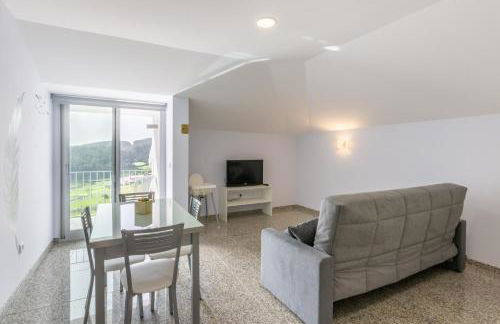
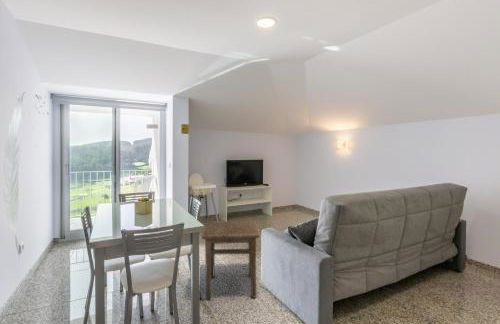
+ side table [201,220,260,300]
